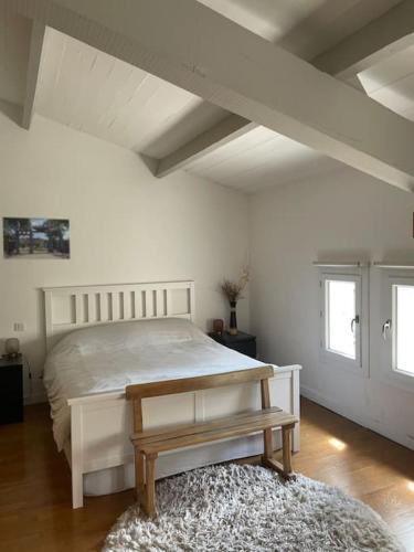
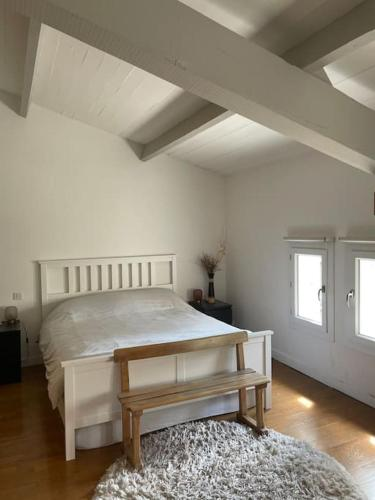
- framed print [1,215,72,261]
